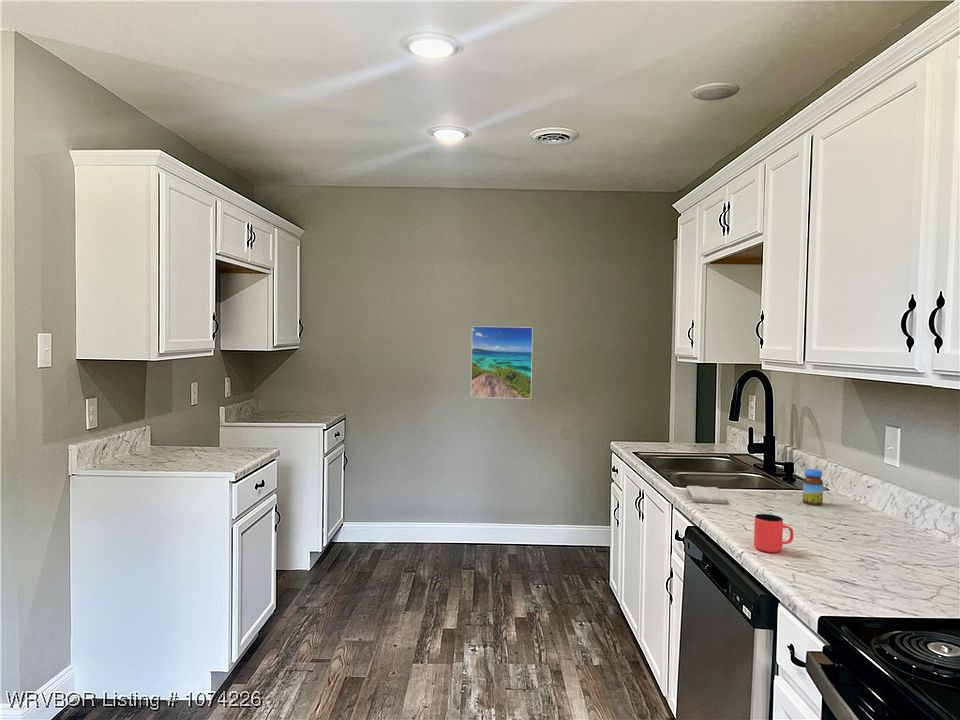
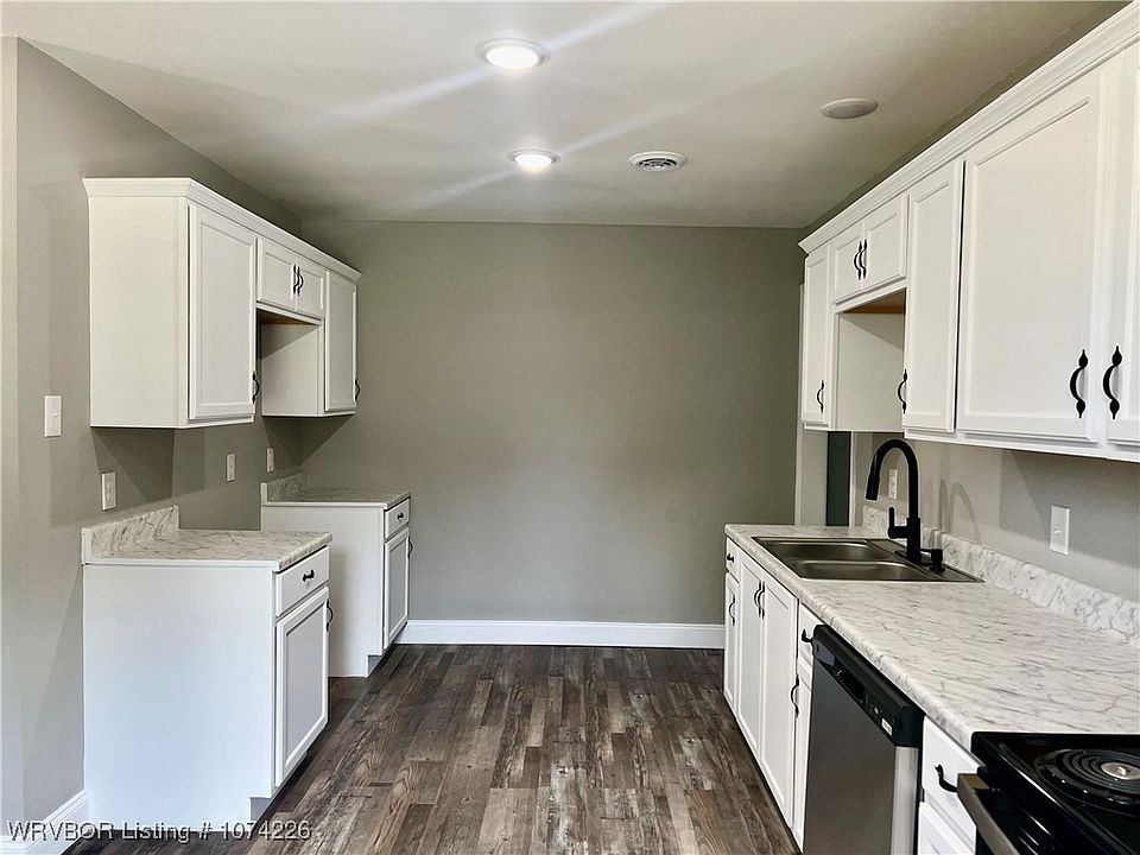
- cup [753,513,794,553]
- washcloth [686,485,728,505]
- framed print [470,325,534,400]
- jar [802,468,824,507]
